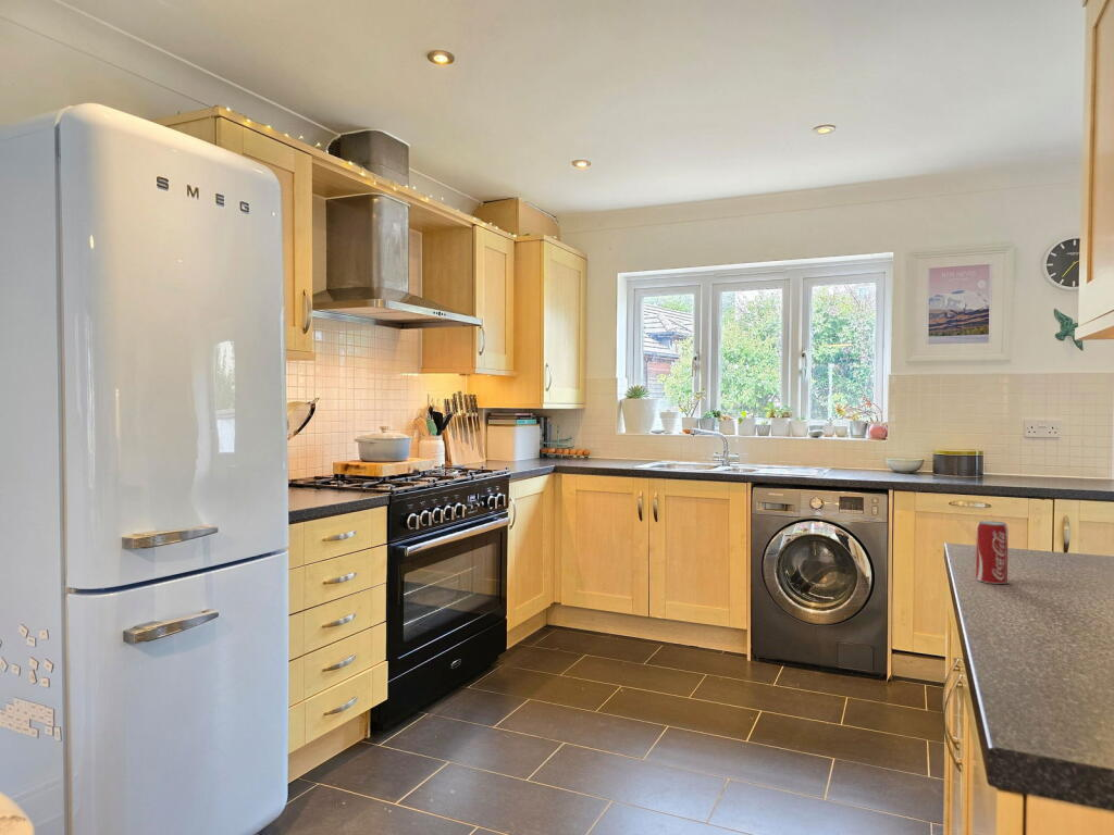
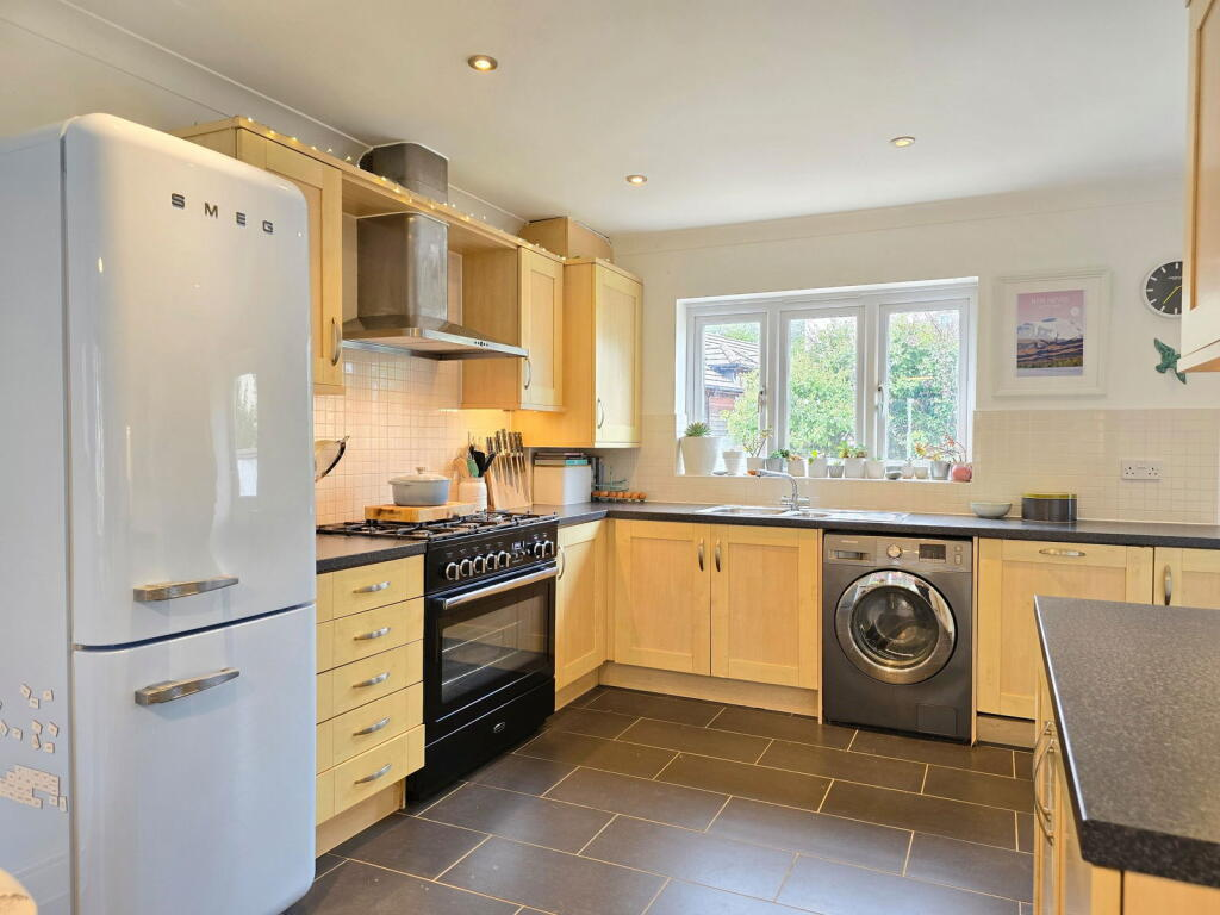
- beverage can [975,520,1010,585]
